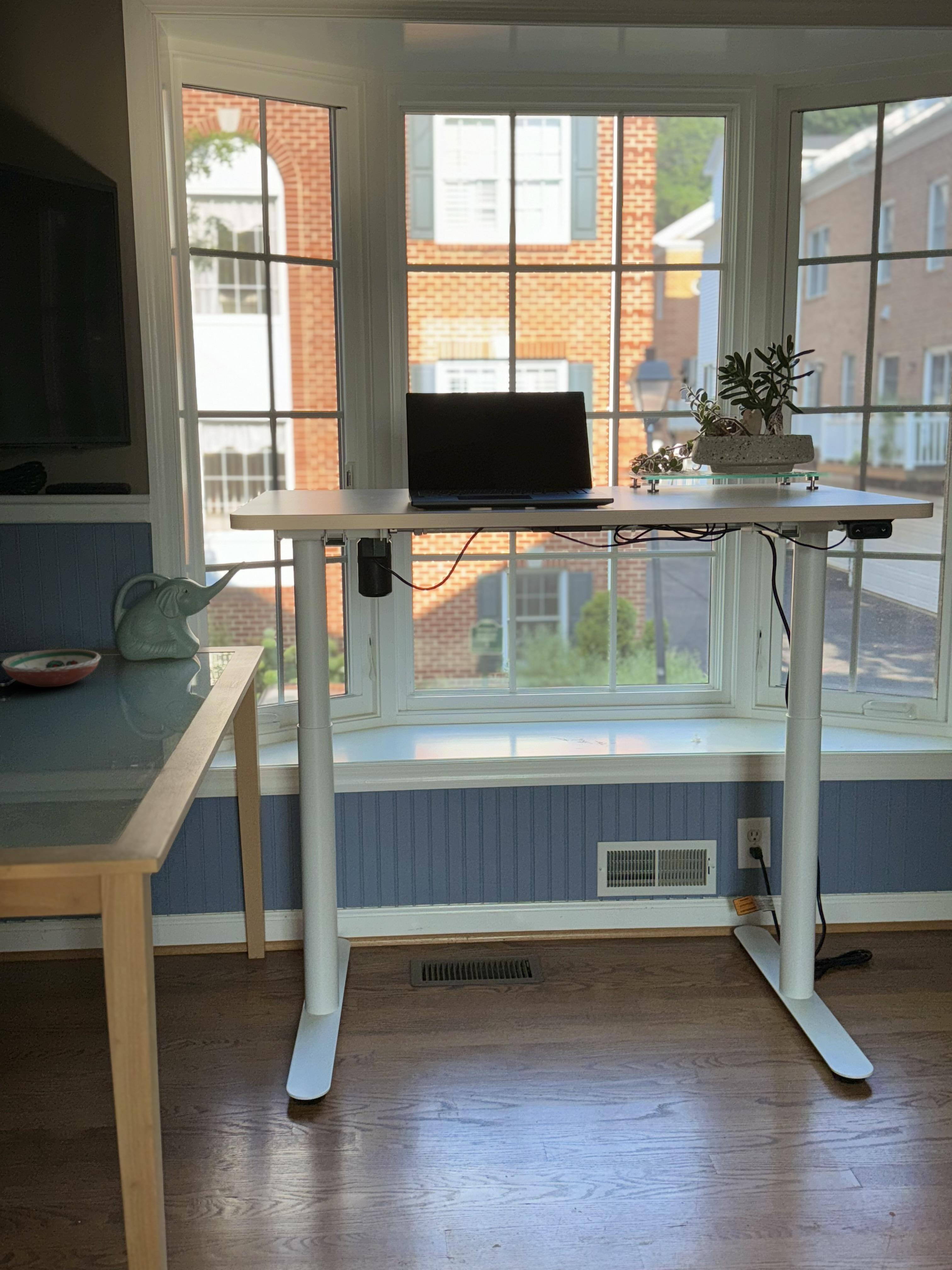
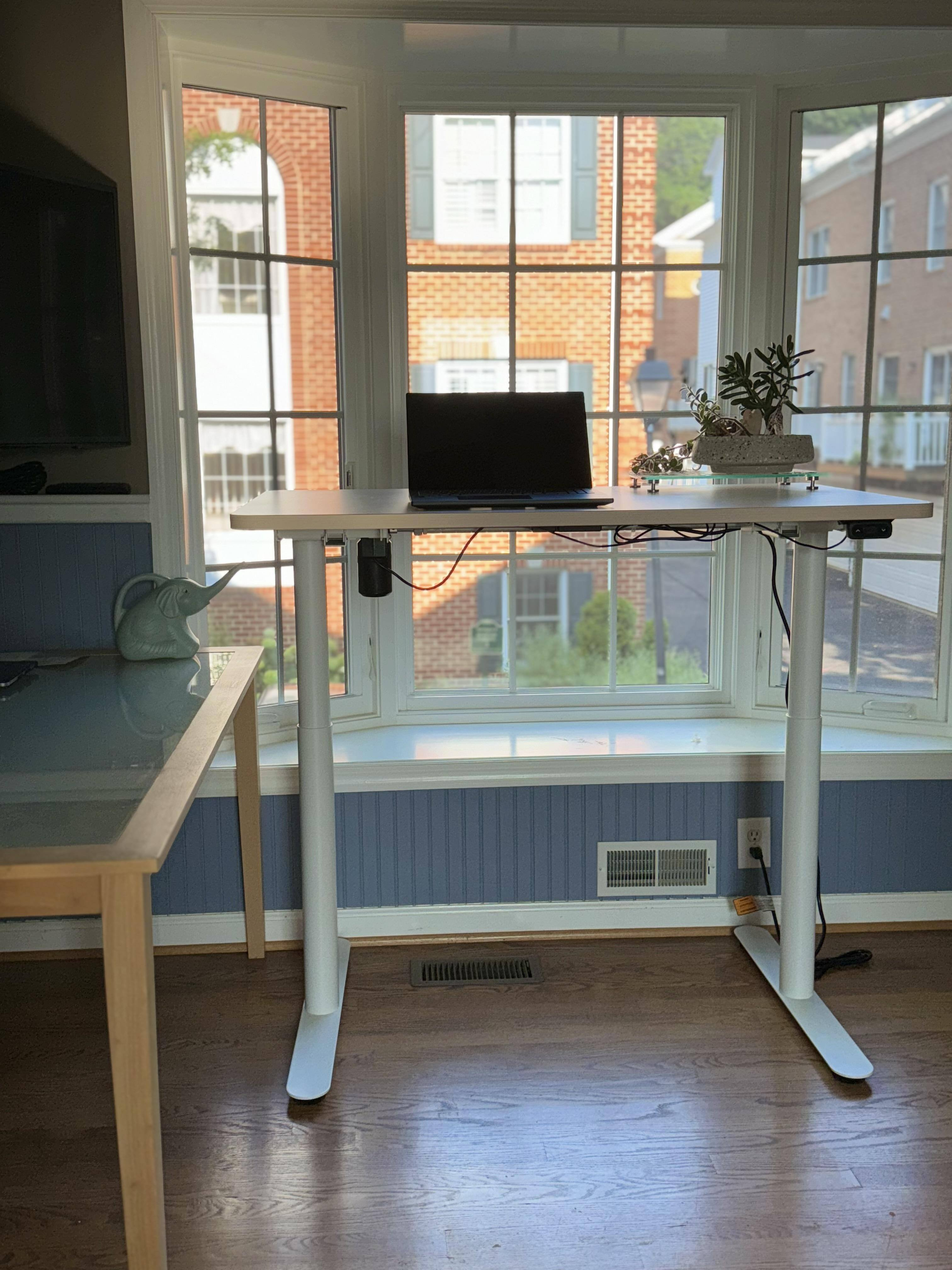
- decorative bowl [1,649,101,687]
